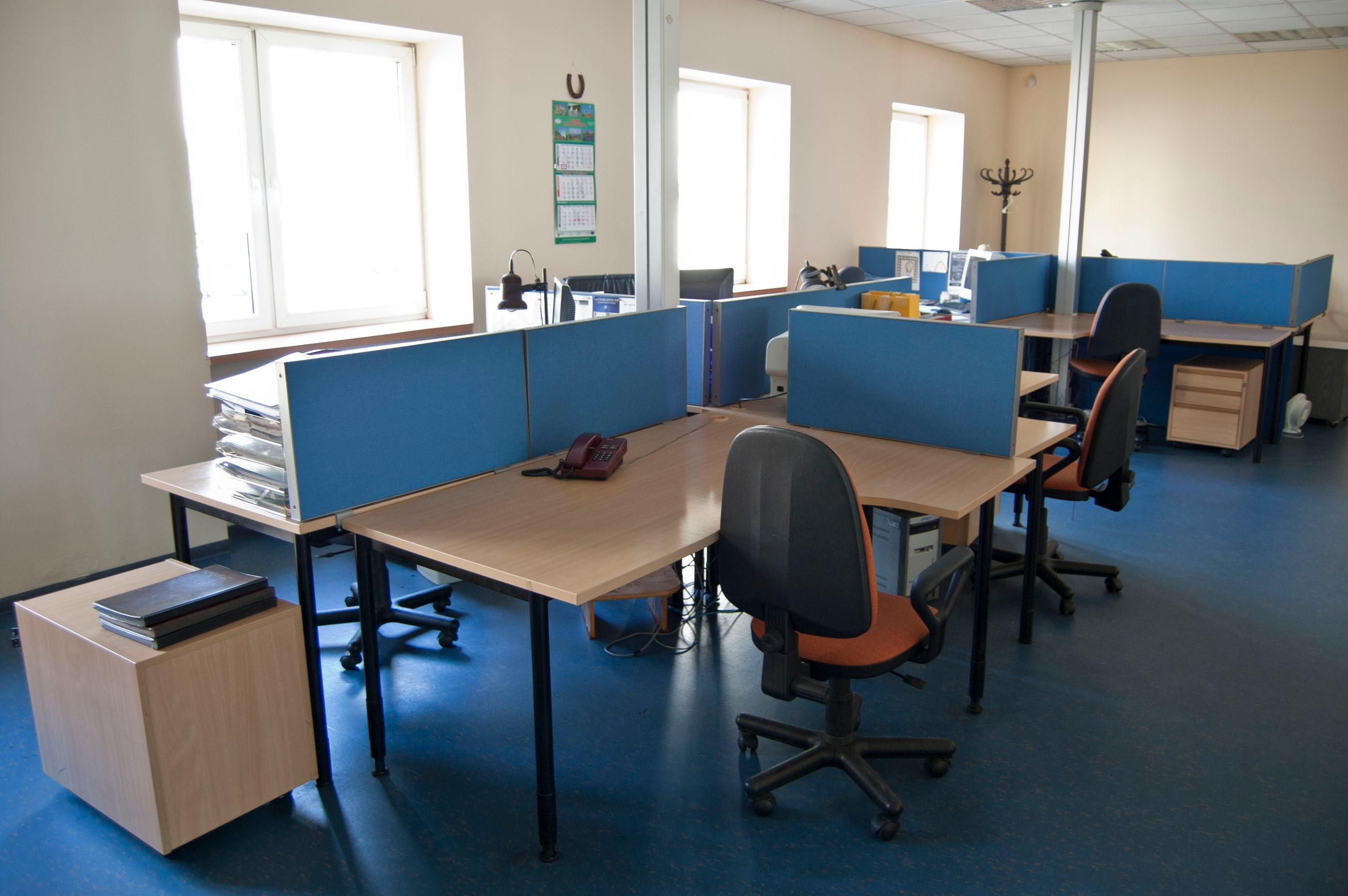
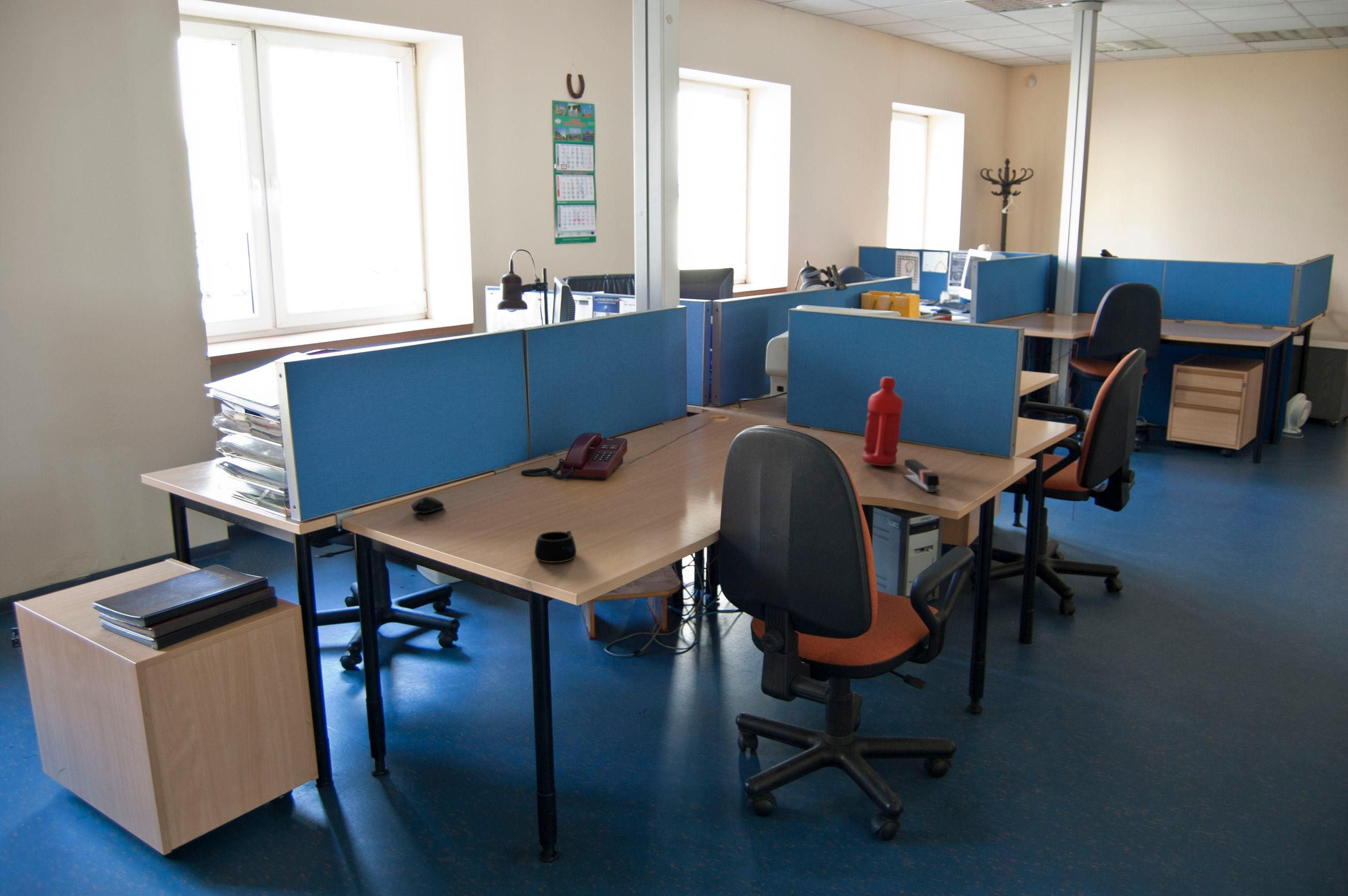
+ water bottle [862,377,904,467]
+ stapler [903,459,940,493]
+ mug [534,530,577,563]
+ computer mouse [410,496,444,521]
